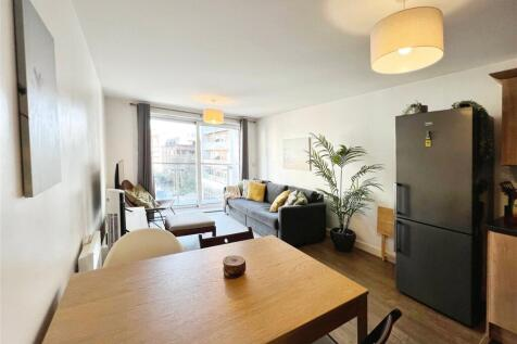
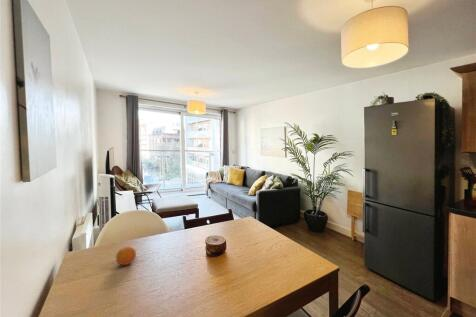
+ fruit [115,246,137,266]
